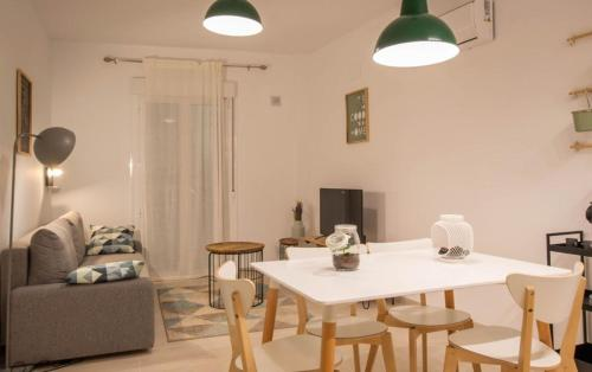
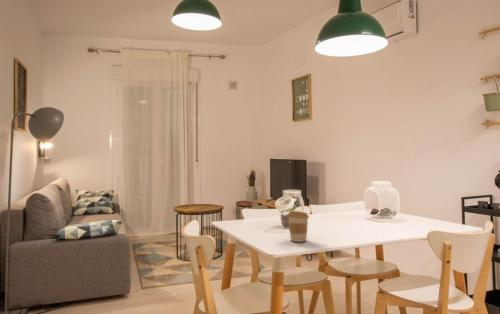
+ coffee cup [287,210,310,243]
